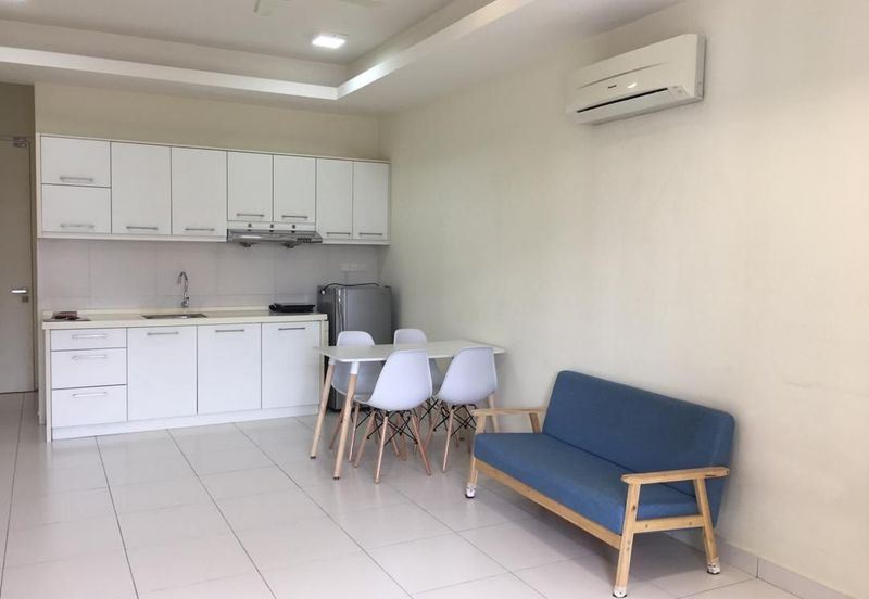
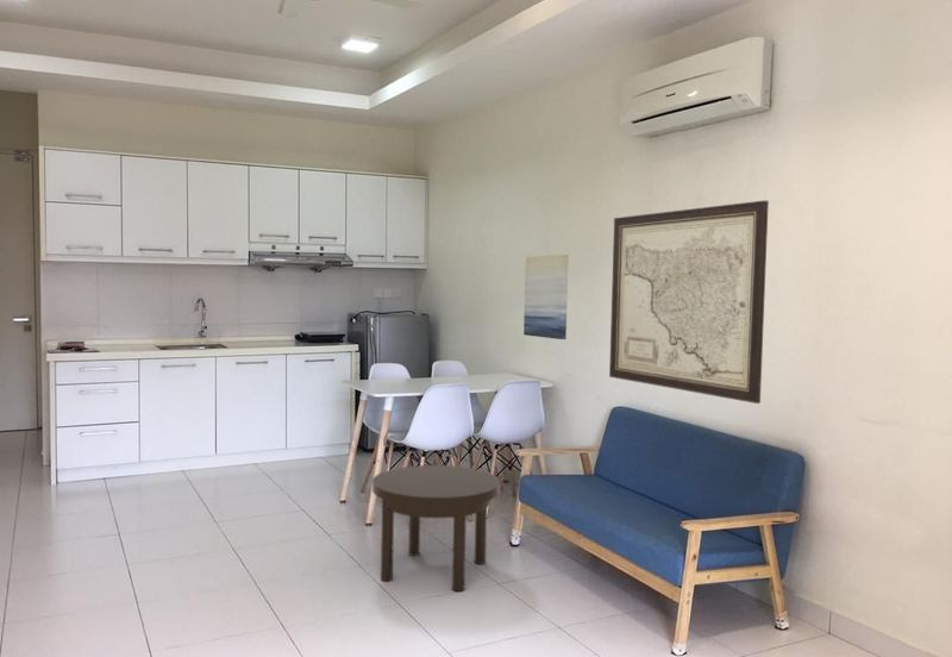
+ wall art [608,199,770,405]
+ wall art [522,254,569,340]
+ side table [371,464,501,593]
